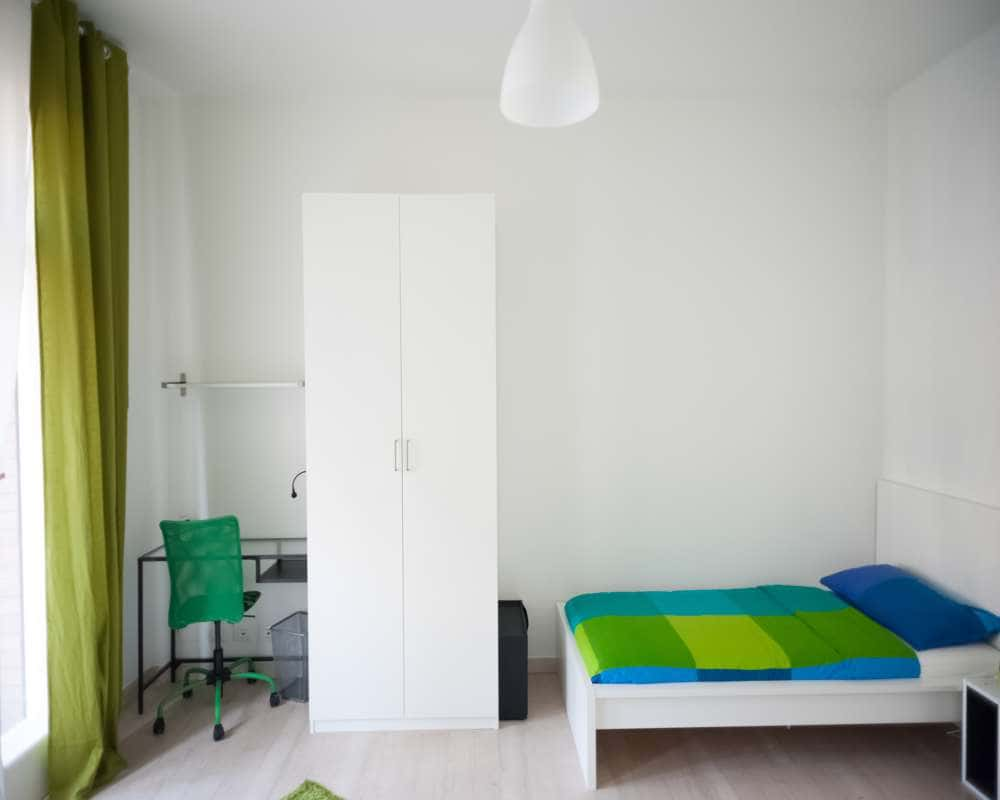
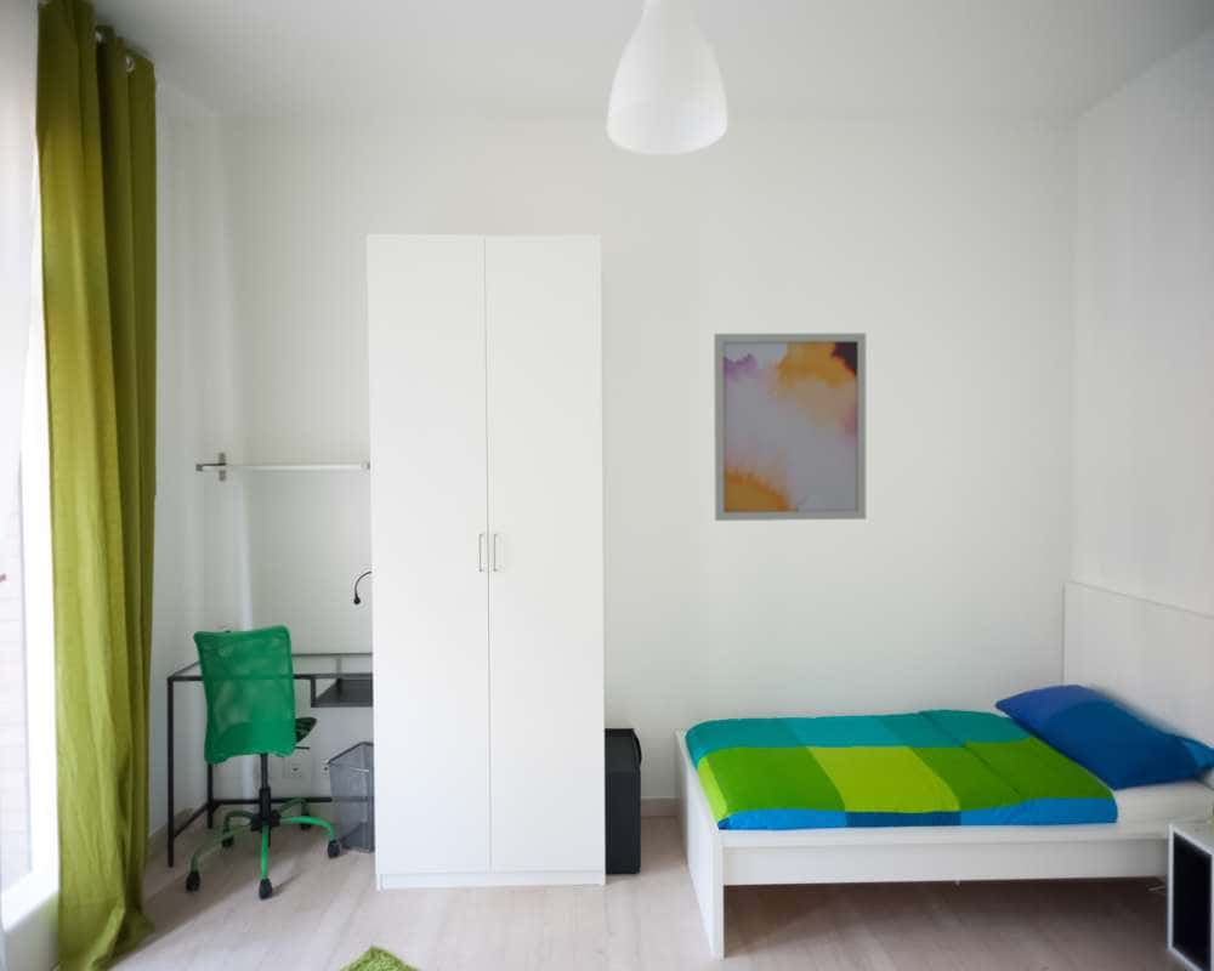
+ wall art [713,333,867,522]
